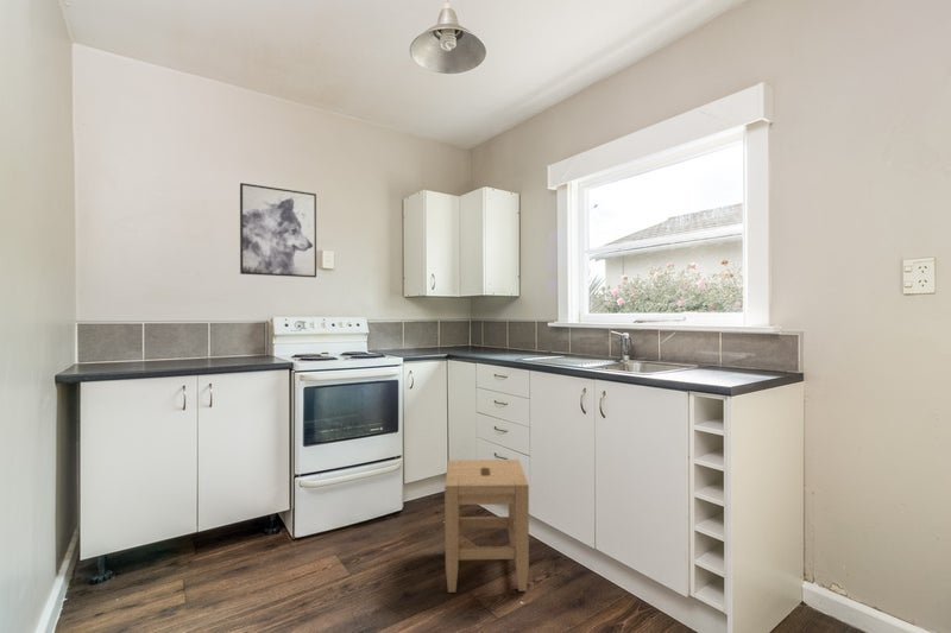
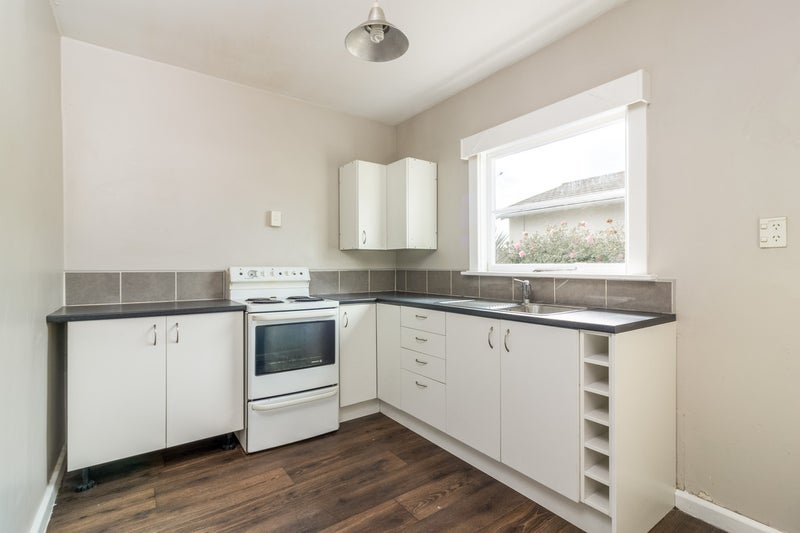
- wall art [239,182,317,279]
- stool [443,458,530,594]
